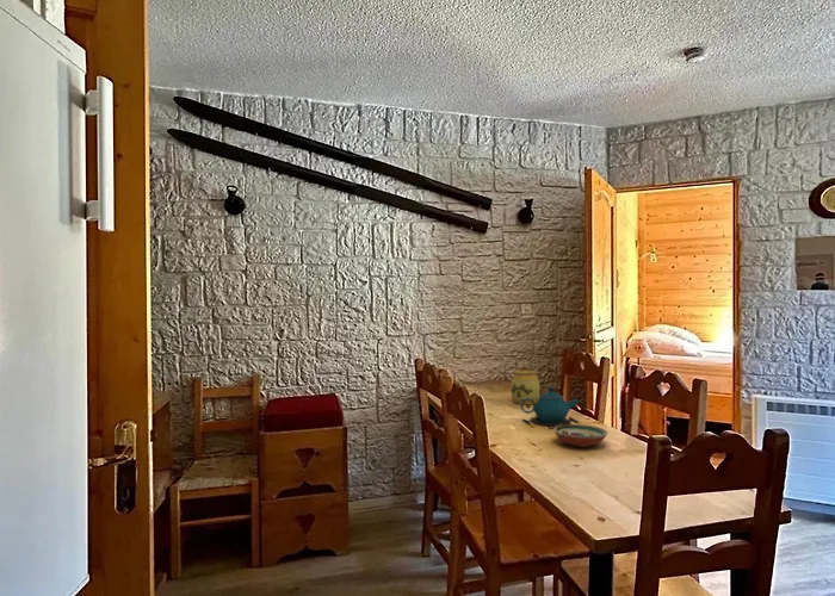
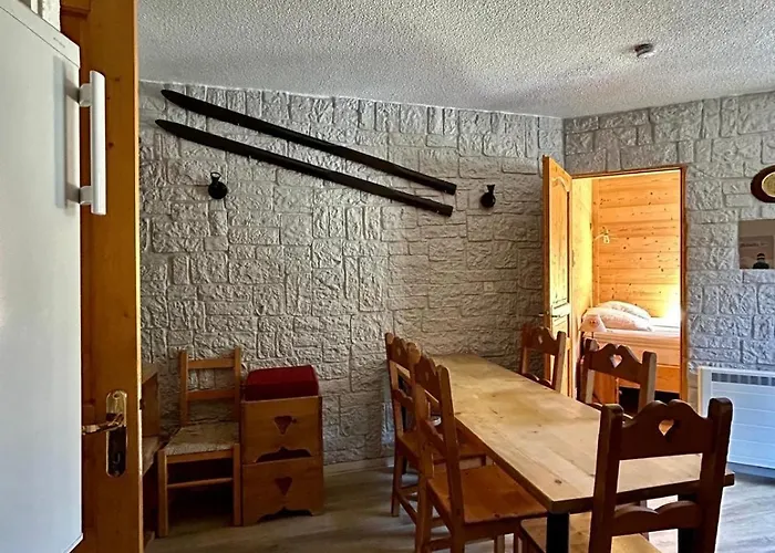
- decorative bowl [552,423,608,448]
- jar [509,364,540,405]
- teapot [520,385,582,428]
